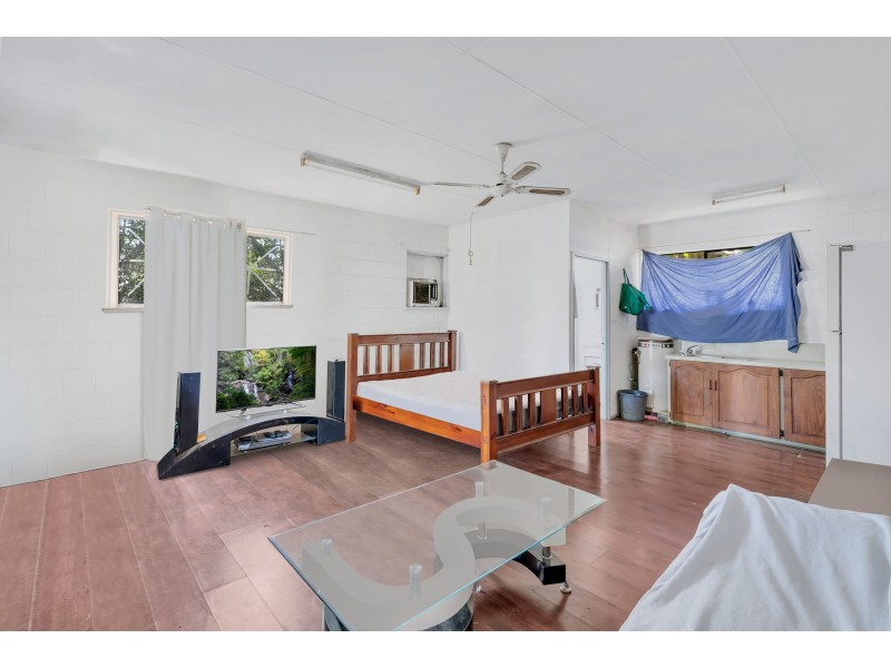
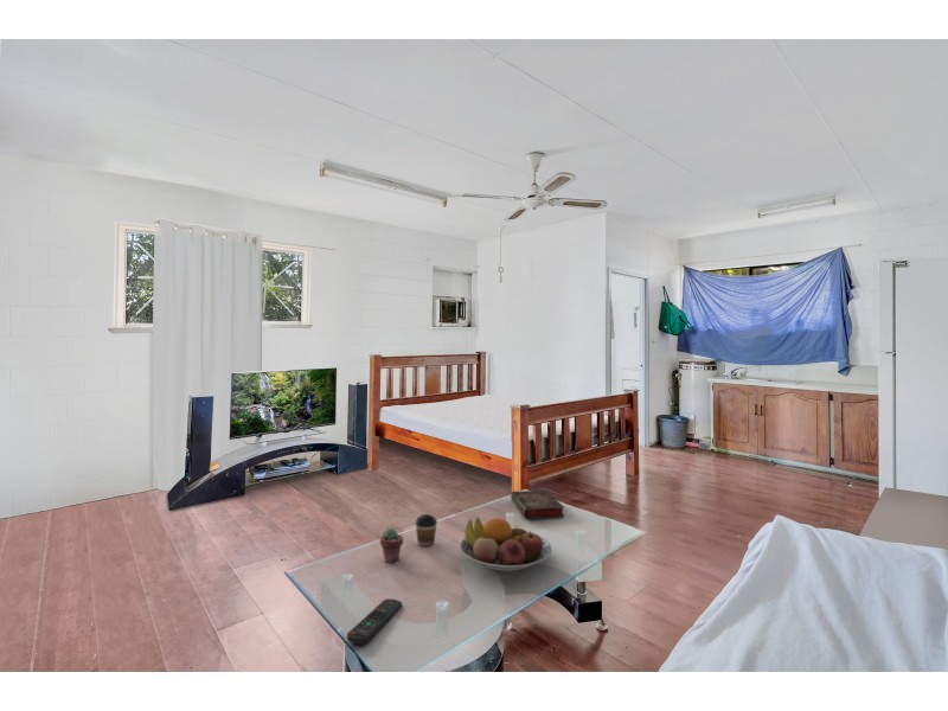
+ remote control [346,598,403,646]
+ potted succulent [379,527,404,564]
+ coffee cup [414,513,438,547]
+ book [510,489,565,519]
+ fruit bowl [459,517,553,572]
